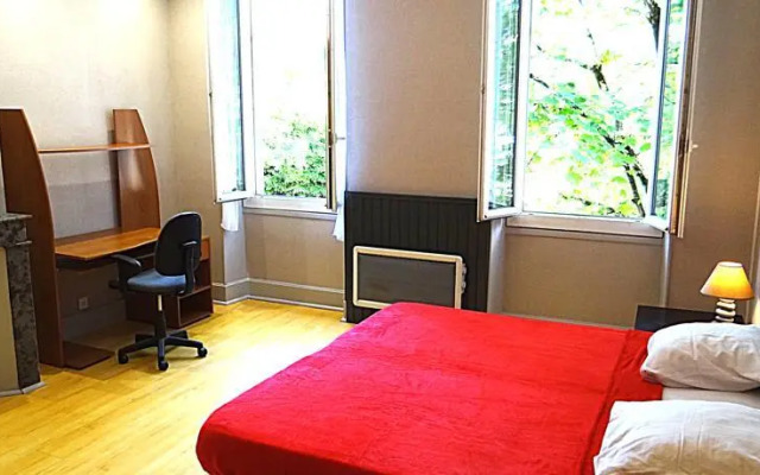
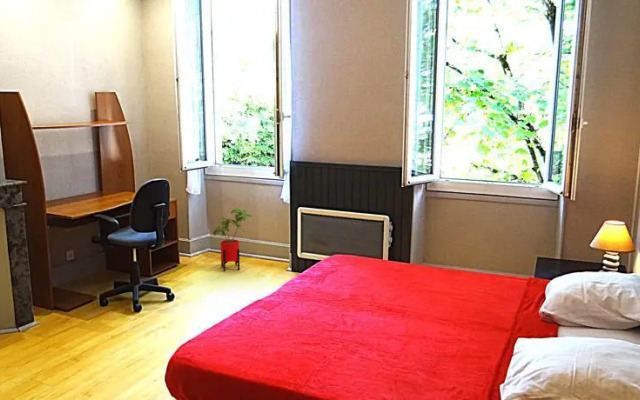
+ house plant [212,207,254,272]
